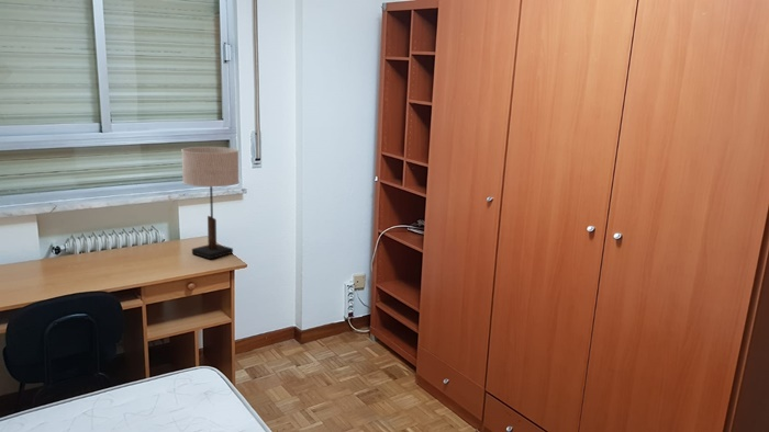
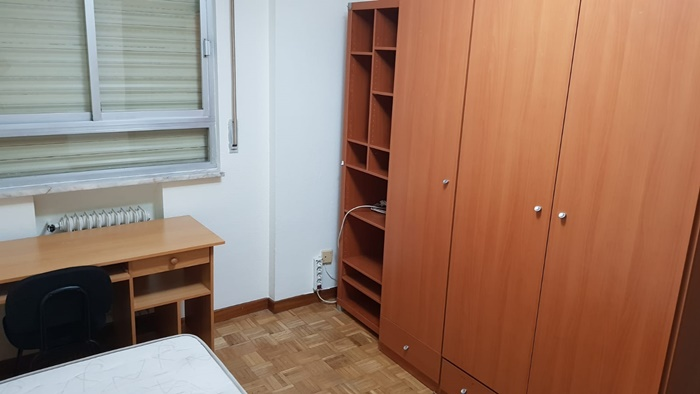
- table lamp [180,146,241,260]
